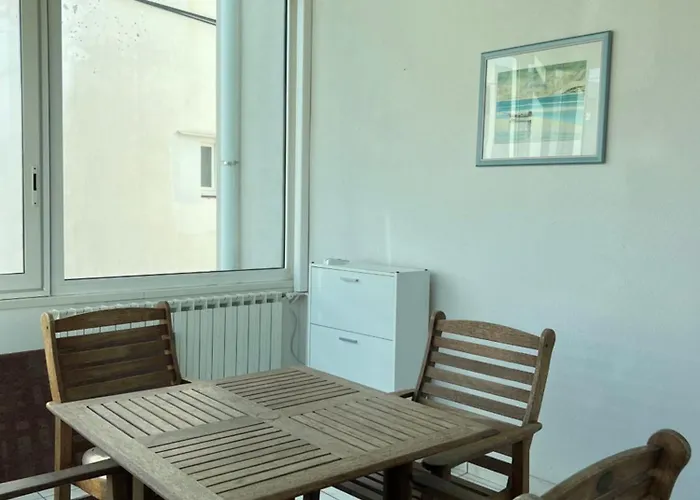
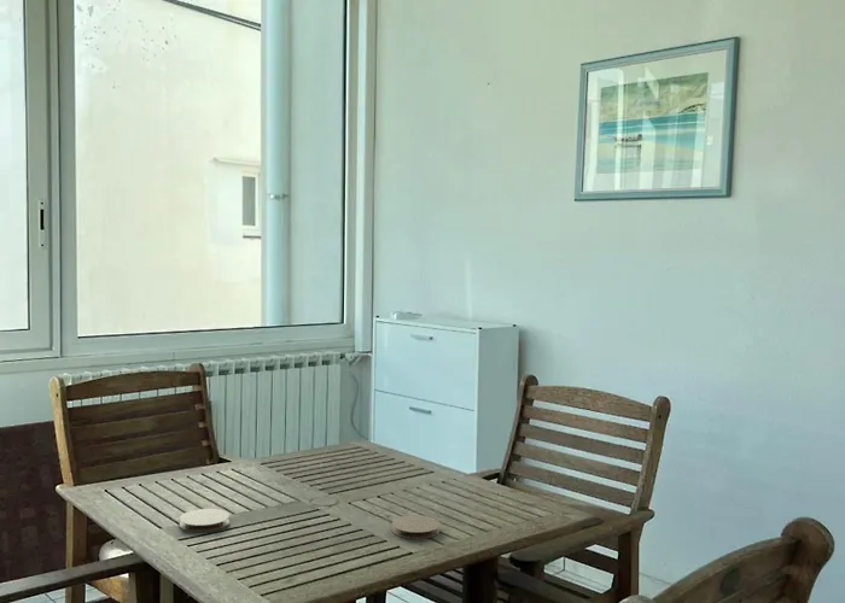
+ coaster [391,514,442,540]
+ coaster [179,508,231,533]
